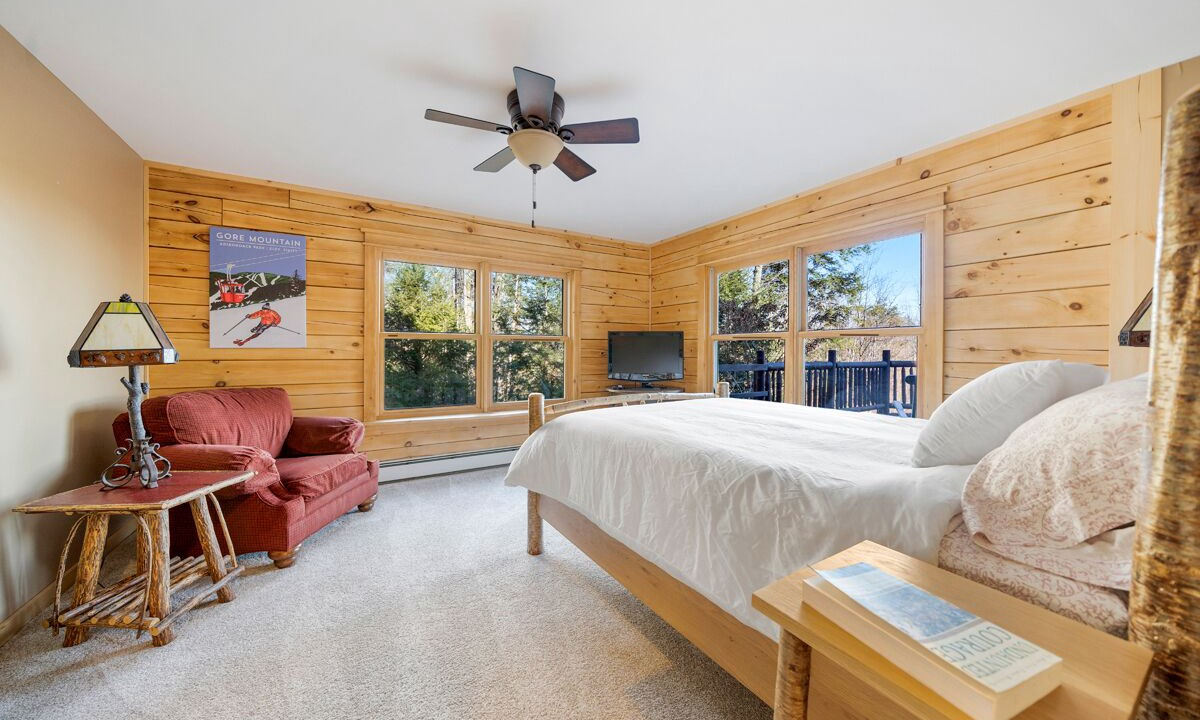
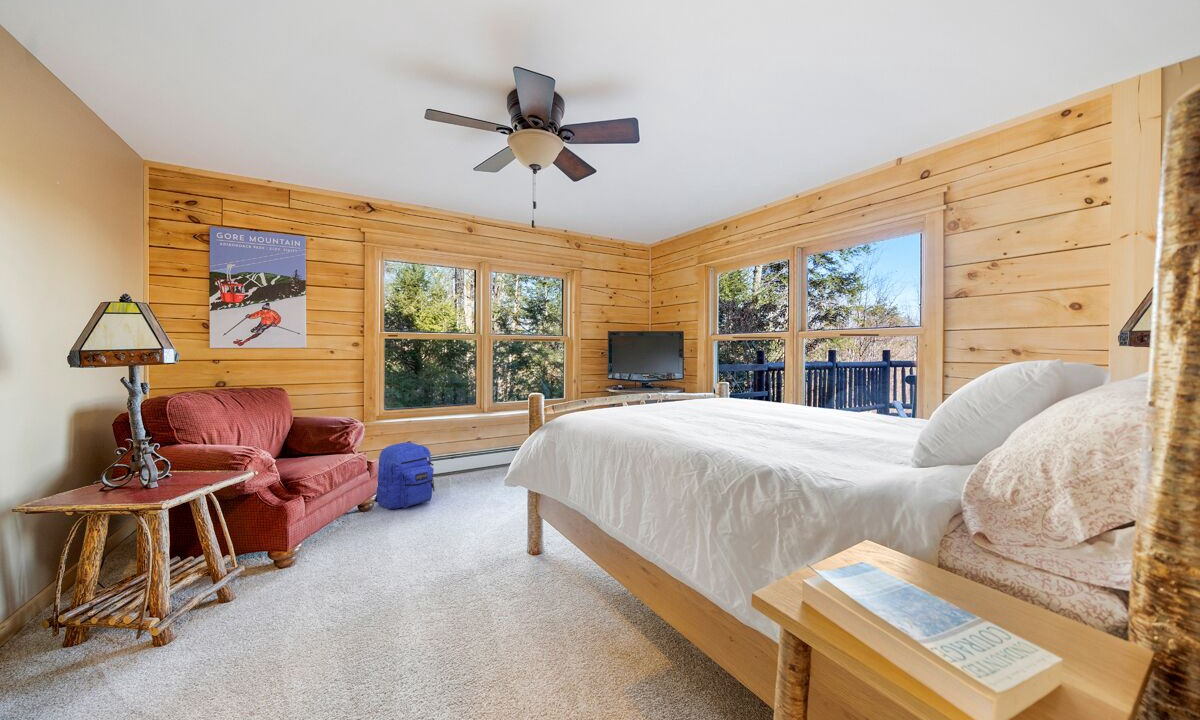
+ backpack [373,442,436,511]
